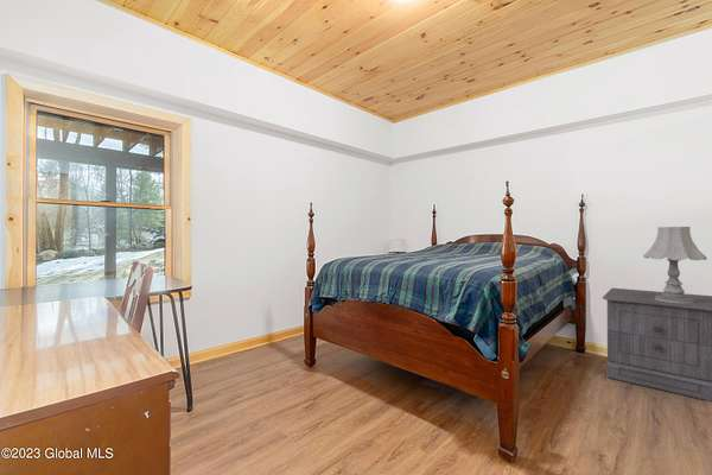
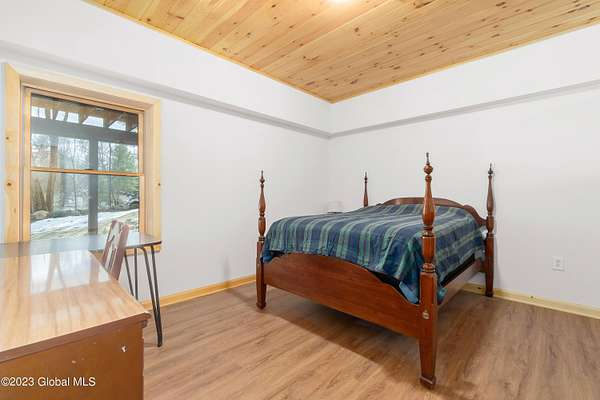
- nightstand [602,287,712,403]
- table lamp [642,226,708,303]
